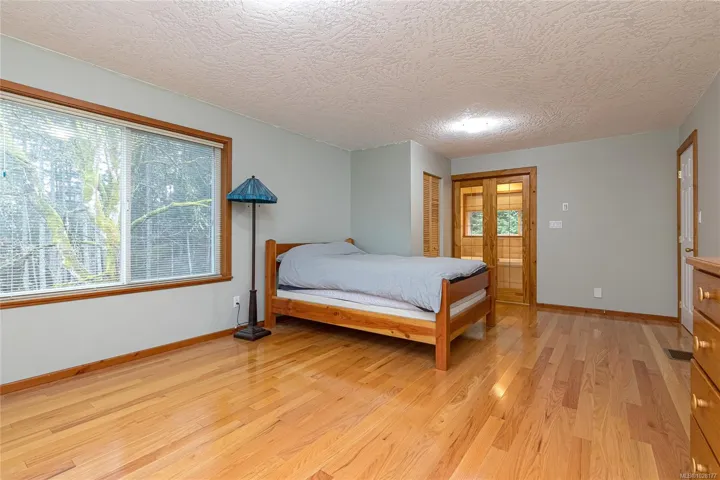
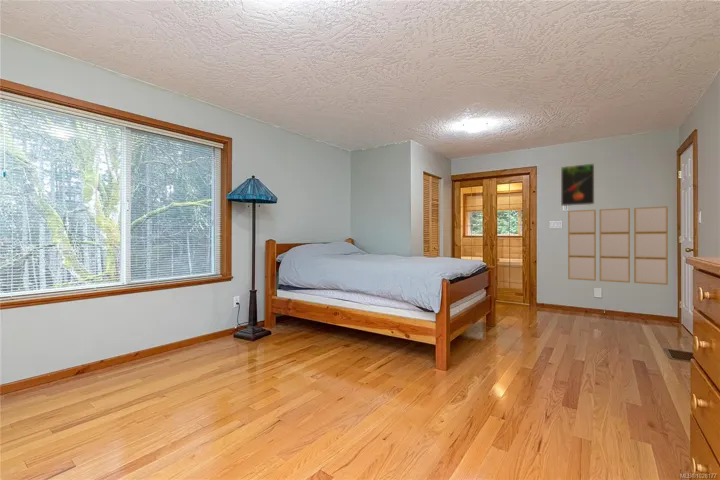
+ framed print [560,162,595,207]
+ home mirror [567,206,669,286]
